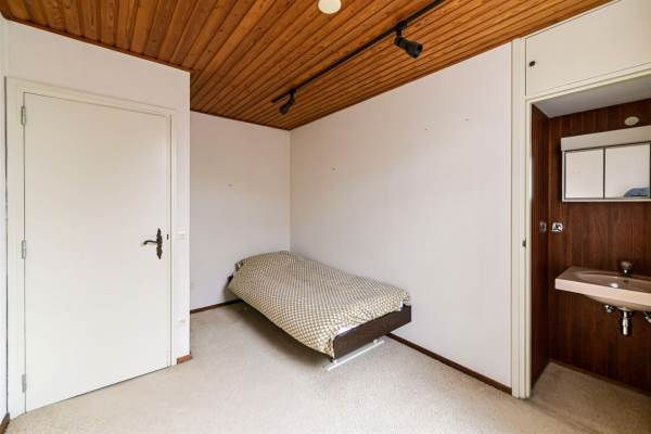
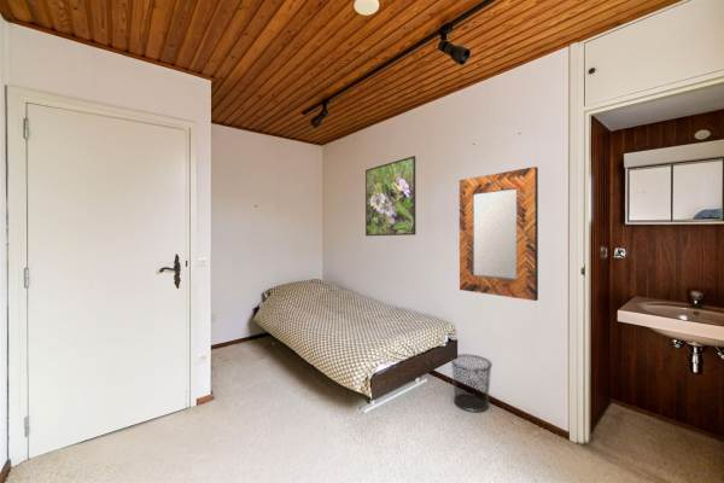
+ home mirror [459,165,539,302]
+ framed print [364,155,418,237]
+ waste bin [449,353,494,413]
